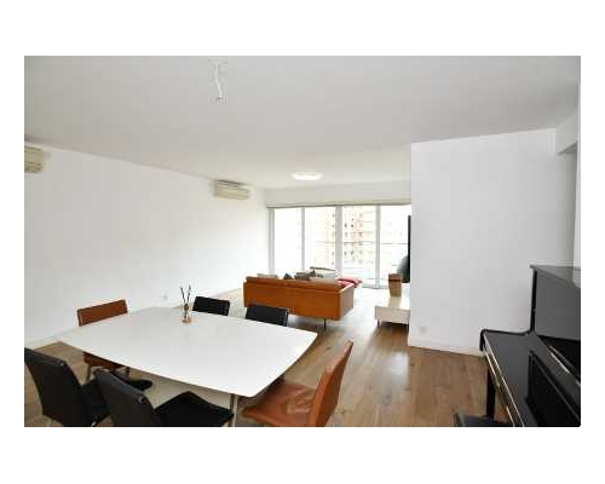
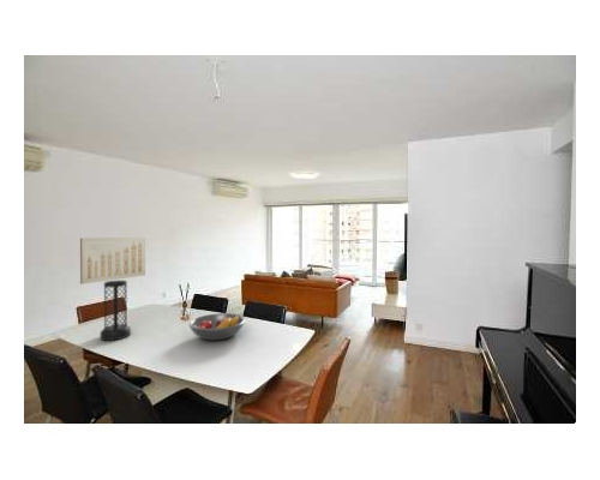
+ fruit bowl [187,312,247,341]
+ wall art [79,236,146,286]
+ vase [100,280,132,342]
